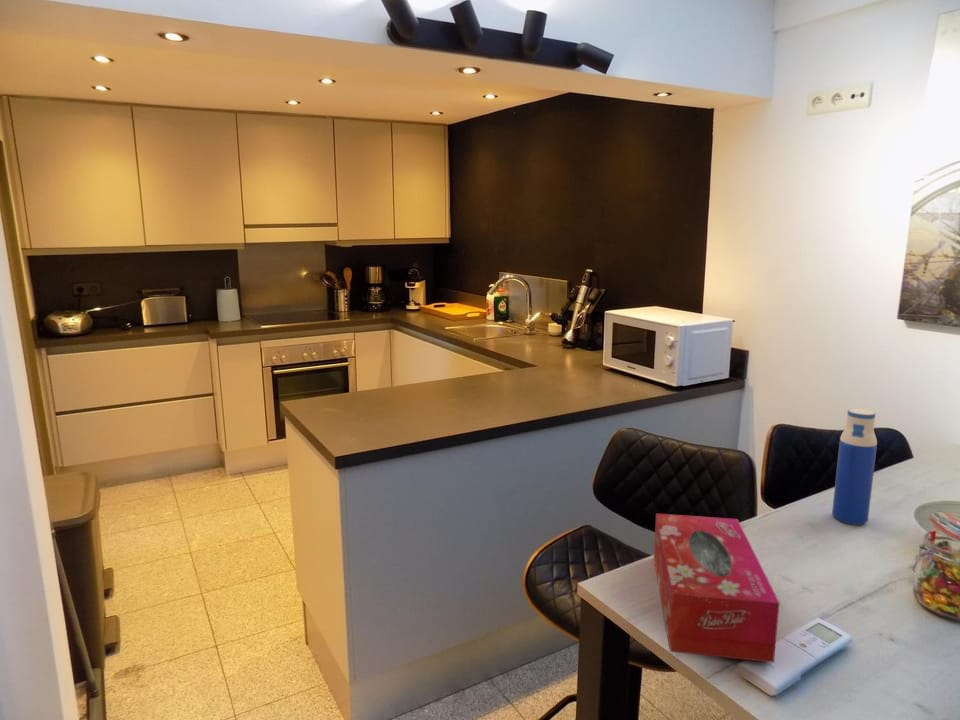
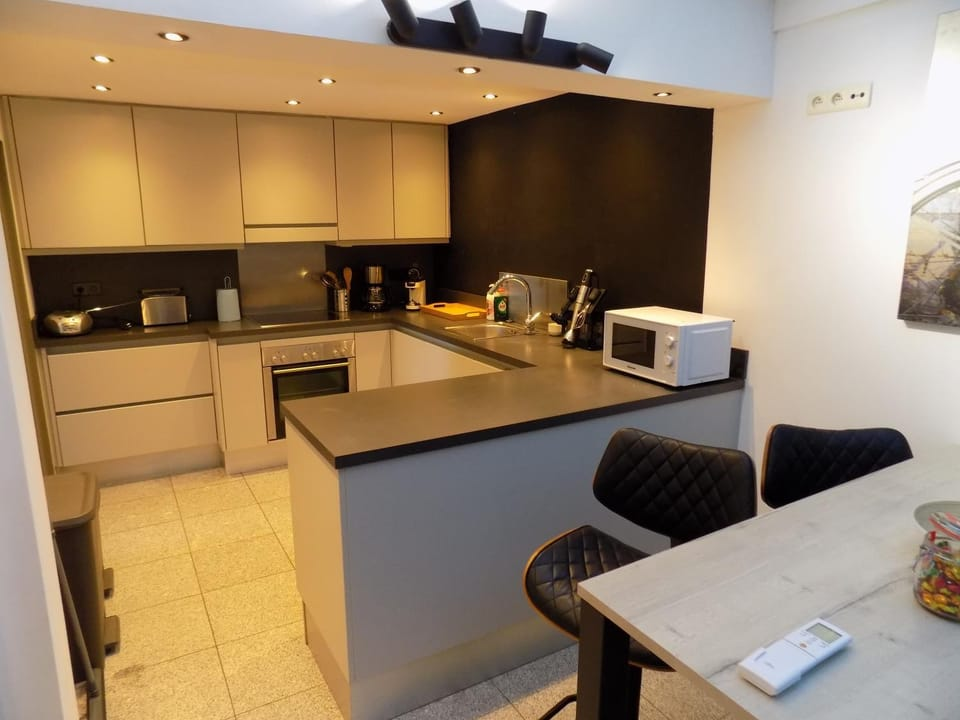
- tissue box [653,513,780,664]
- water bottle [831,408,878,526]
